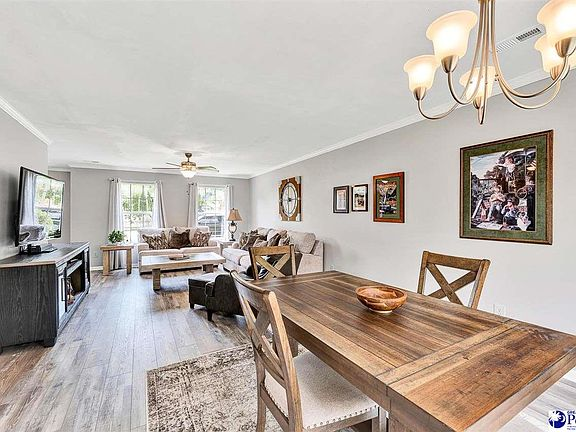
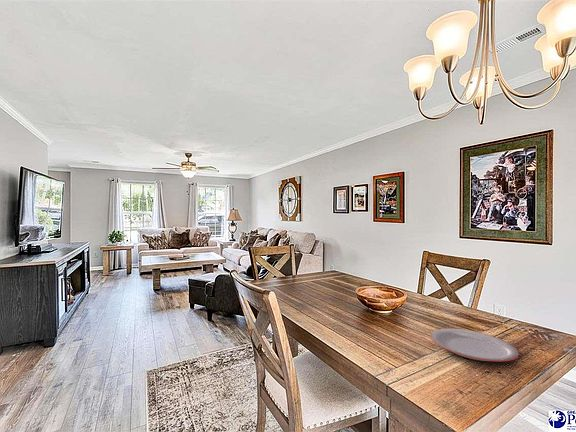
+ plate [430,327,520,363]
